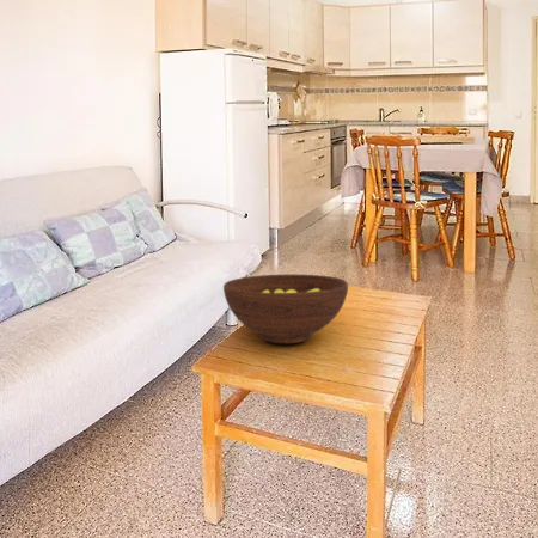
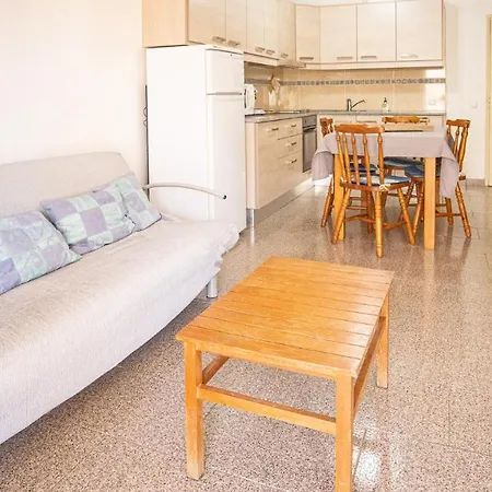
- fruit bowl [222,274,349,344]
